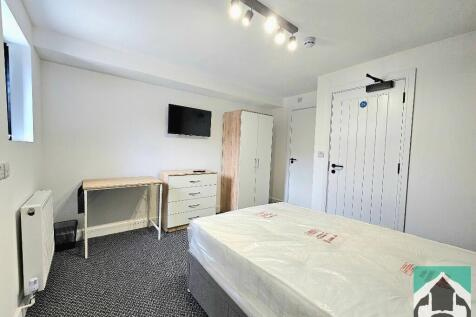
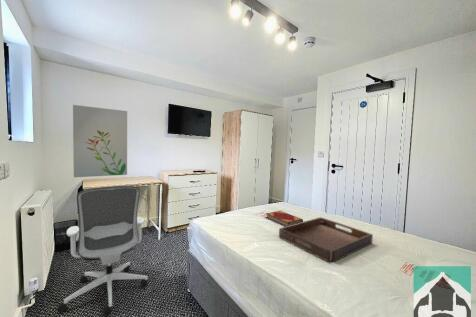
+ office chair [56,185,149,317]
+ hardback book [265,210,304,227]
+ serving tray [278,216,374,263]
+ wall art [72,104,128,178]
